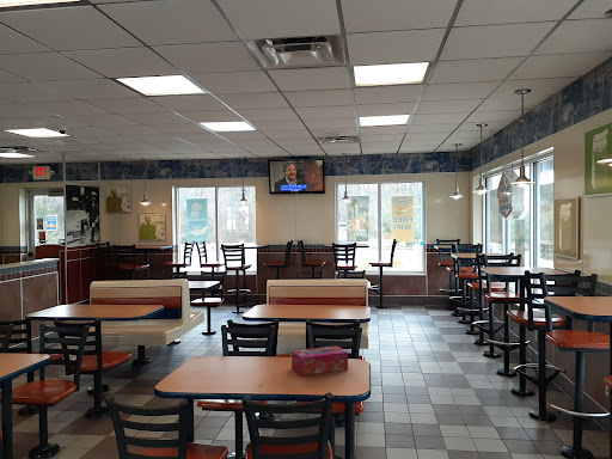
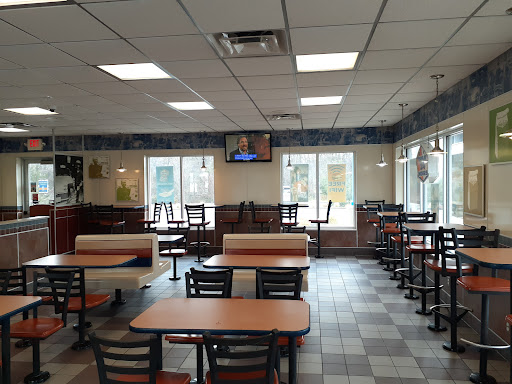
- tissue box [290,344,349,377]
